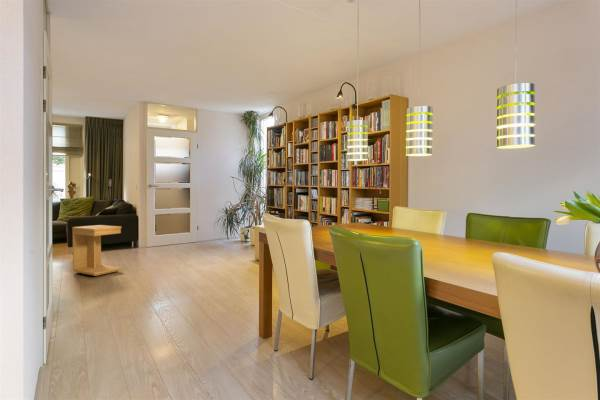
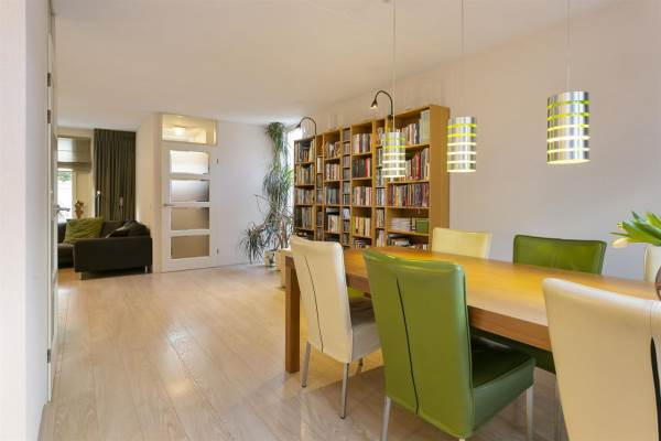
- side table [71,224,122,277]
